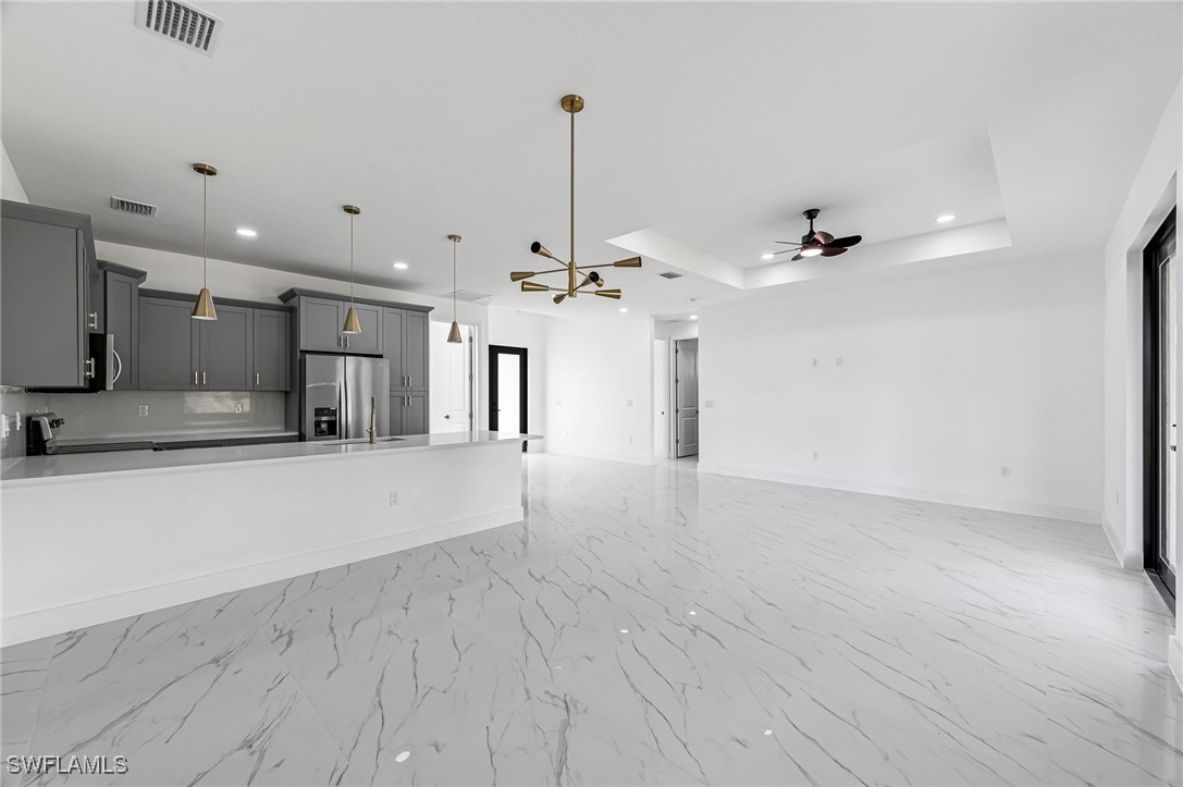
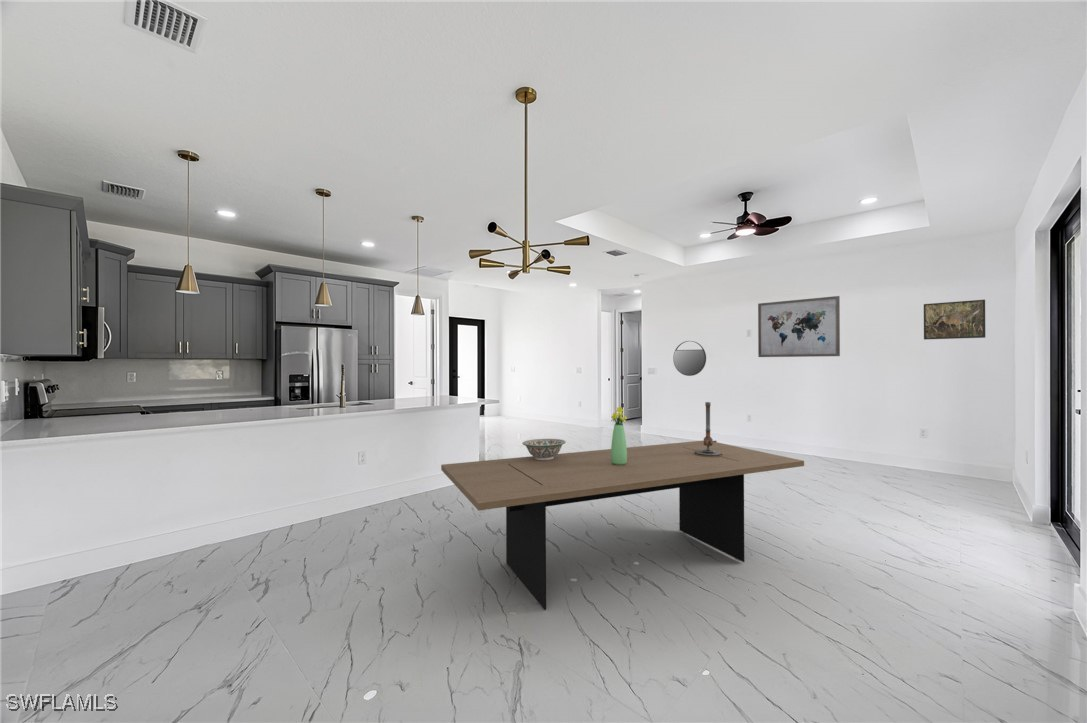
+ wall art [757,295,841,358]
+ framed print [923,299,986,341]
+ home mirror [672,340,707,377]
+ bouquet [610,406,628,465]
+ dining table [440,439,805,611]
+ decorative bowl [521,438,566,460]
+ candlestick [694,401,723,457]
